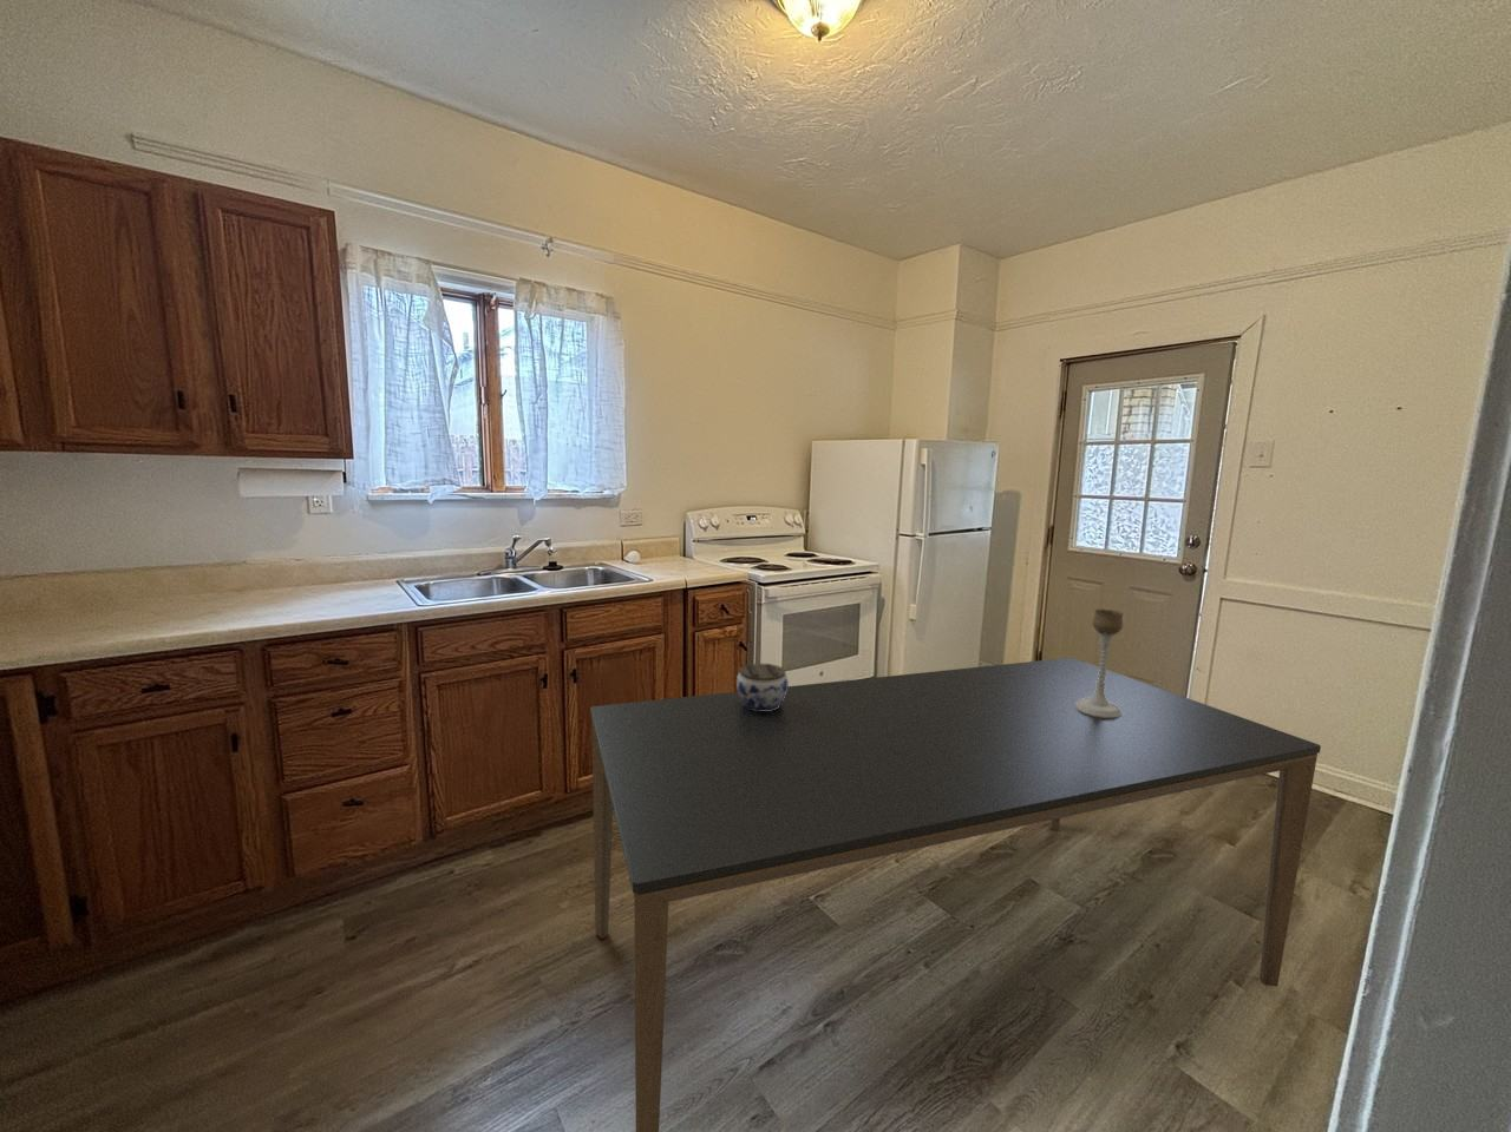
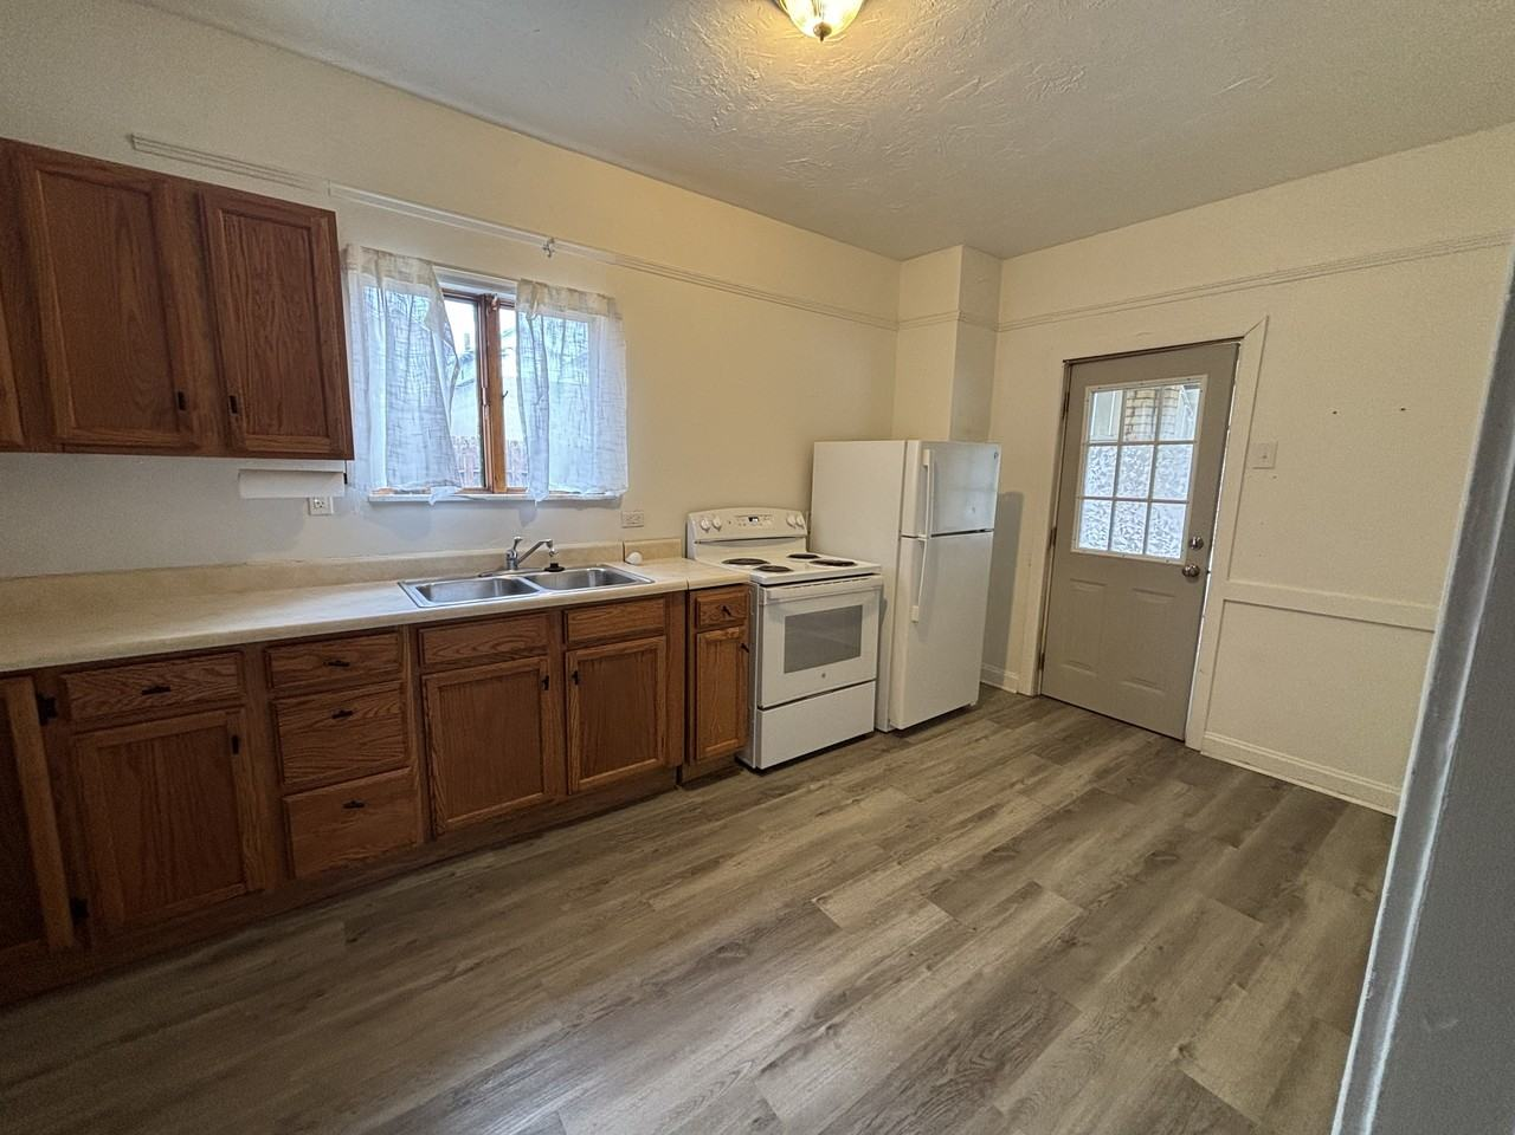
- dining table [589,656,1322,1132]
- jar [735,662,790,711]
- candle holder [1074,609,1126,718]
